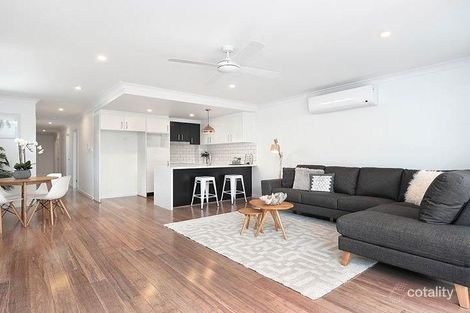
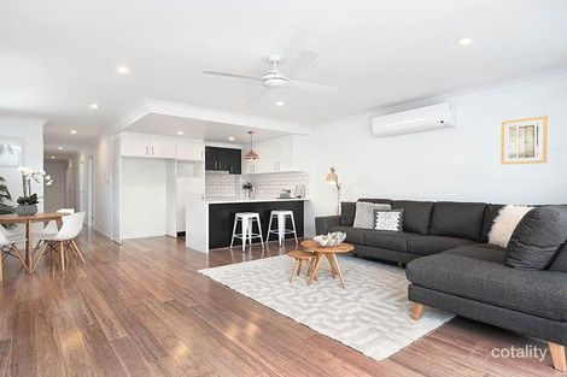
+ wall art [499,114,549,166]
